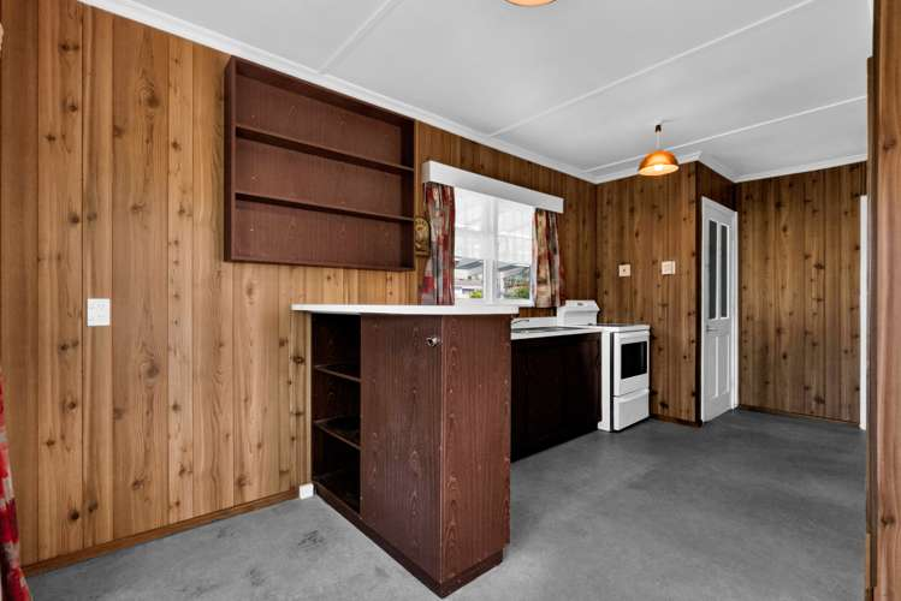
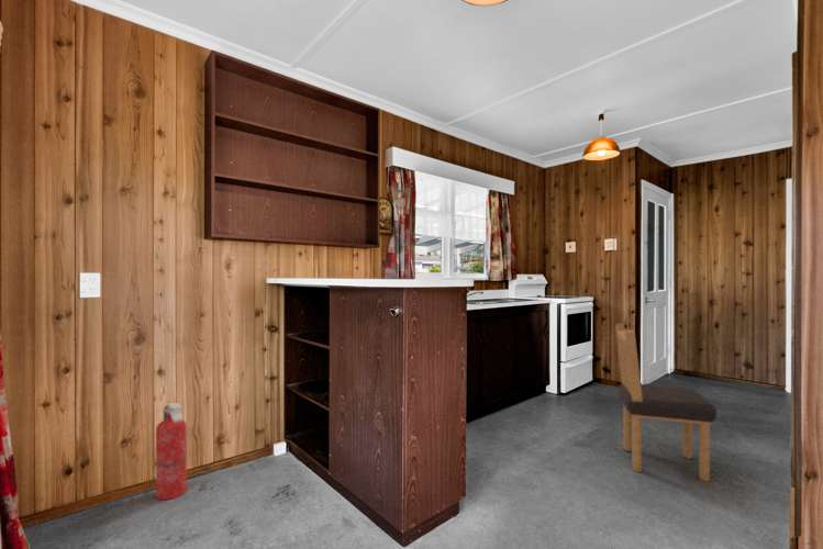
+ fire extinguisher [154,402,189,501]
+ dining chair [614,323,718,483]
